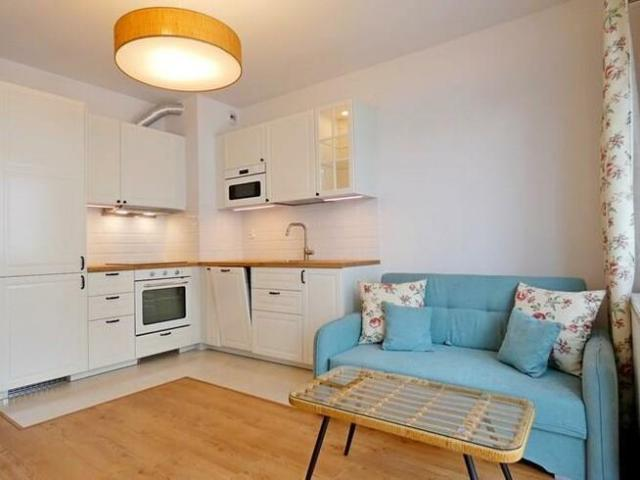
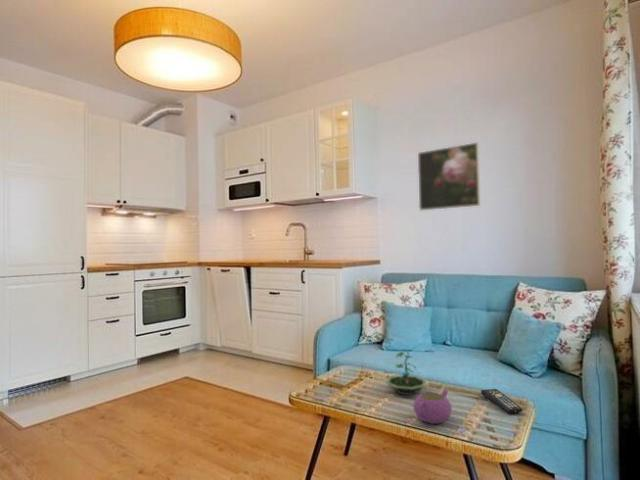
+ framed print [417,141,482,212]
+ terrarium [385,349,428,396]
+ teapot [412,389,453,425]
+ remote control [480,388,524,414]
